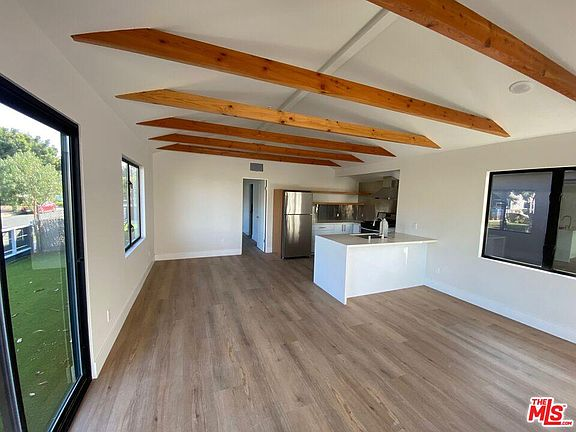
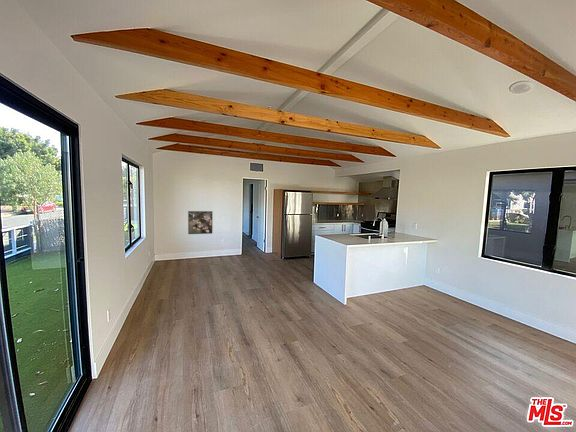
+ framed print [187,210,213,235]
